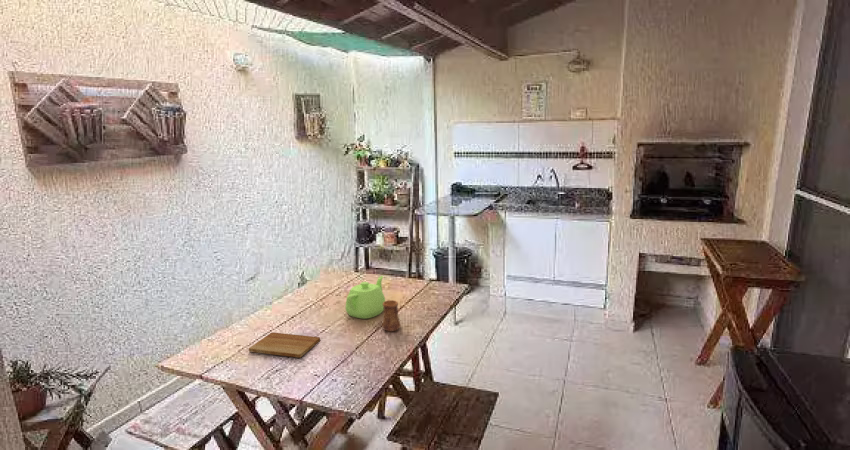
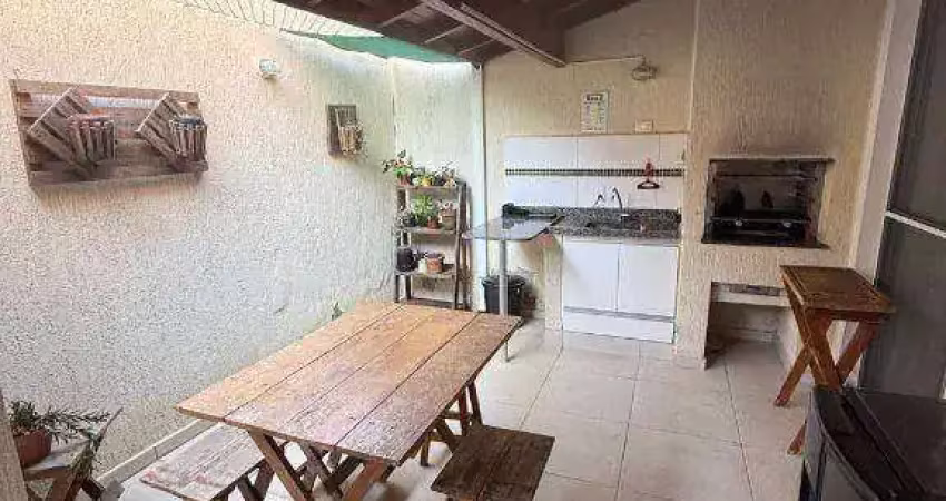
- teapot [345,275,386,320]
- cutting board [248,331,321,359]
- cup [381,299,402,333]
